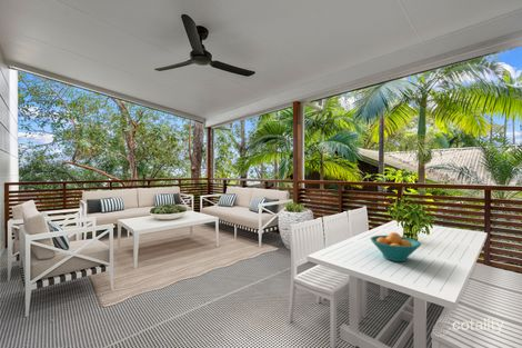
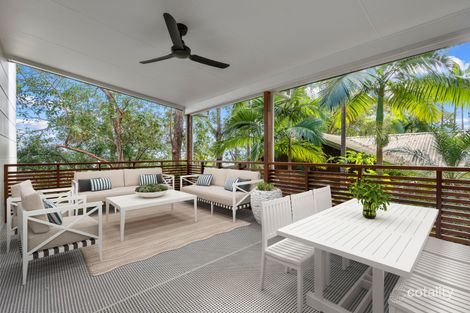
- fruit bowl [370,231,422,262]
